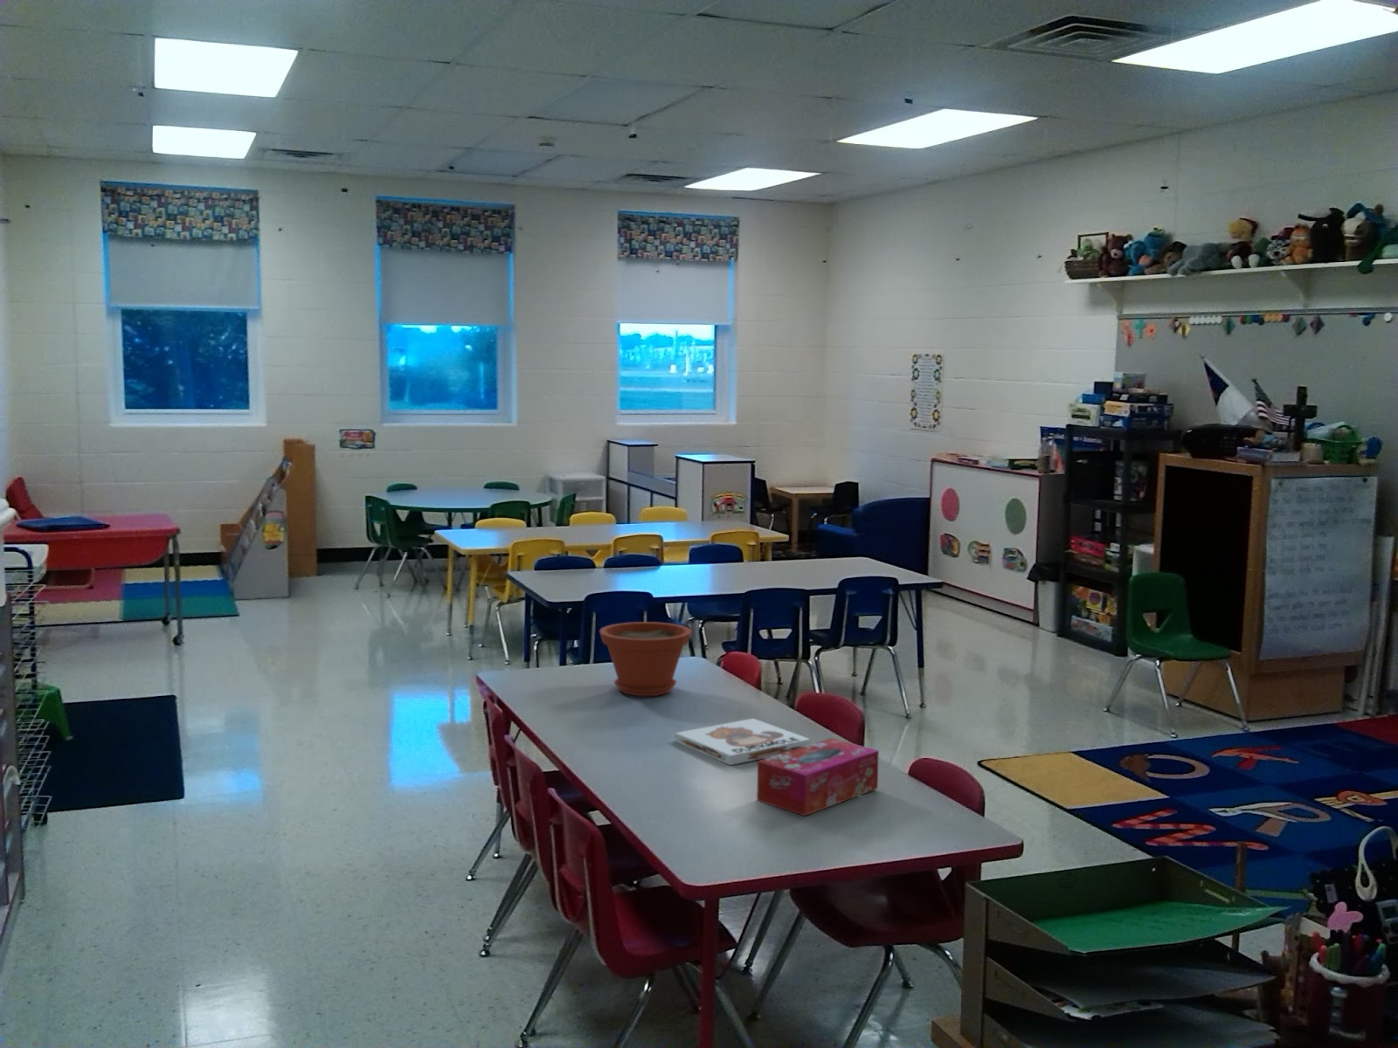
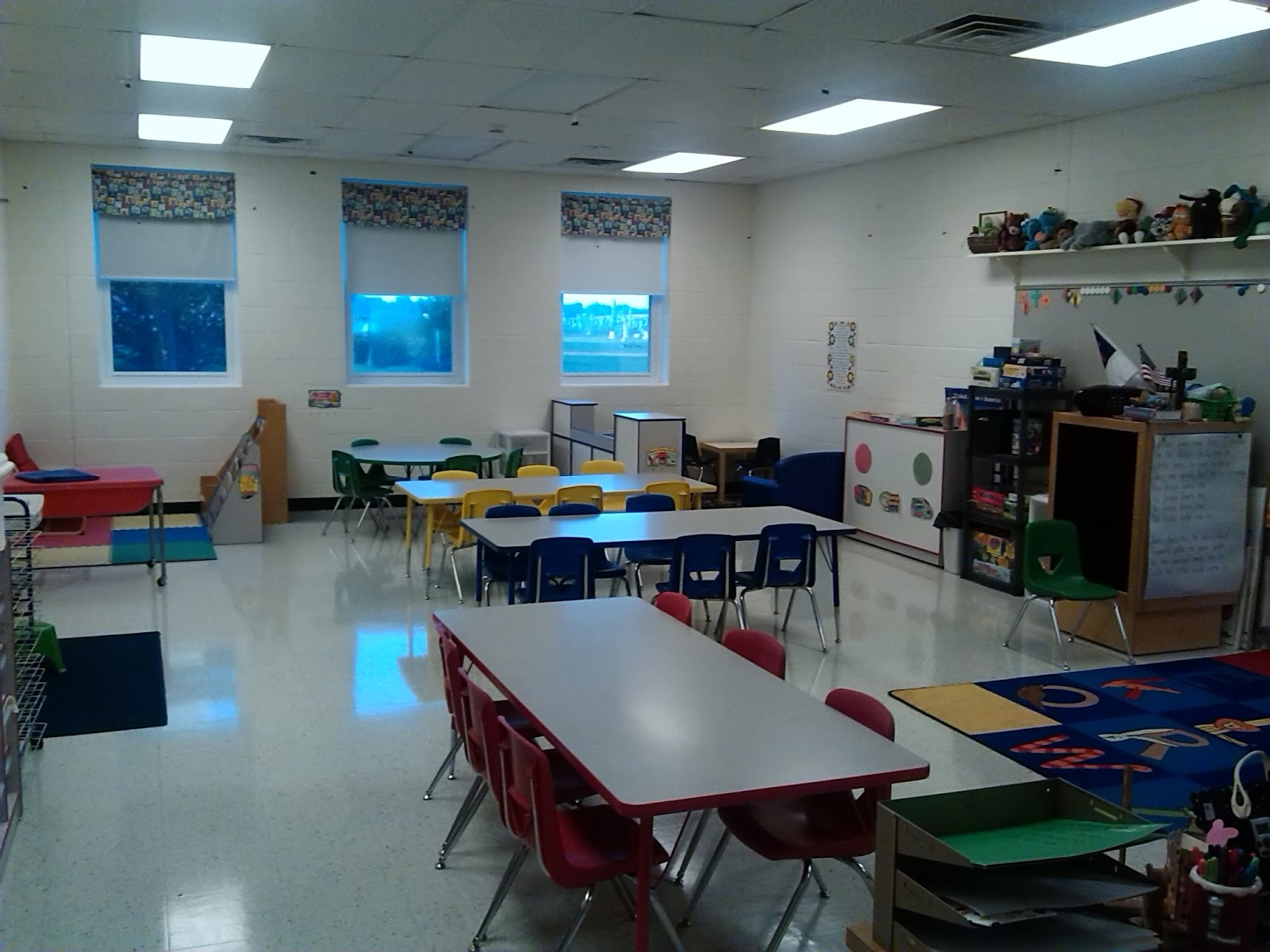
- plant pot [599,621,692,697]
- tissue box [756,738,880,817]
- board game [675,718,811,766]
